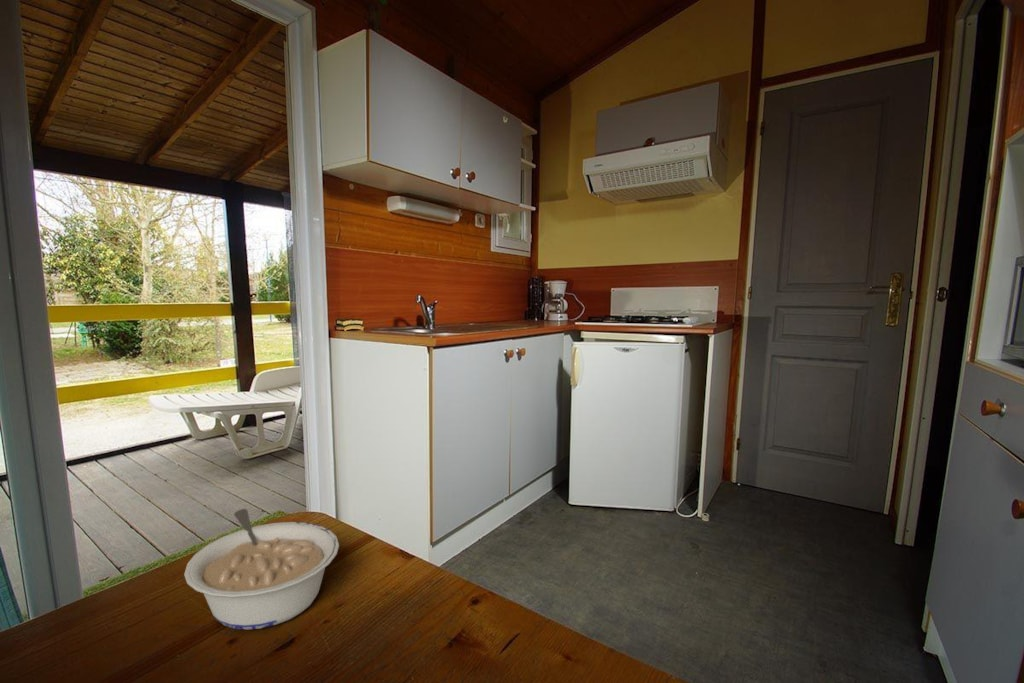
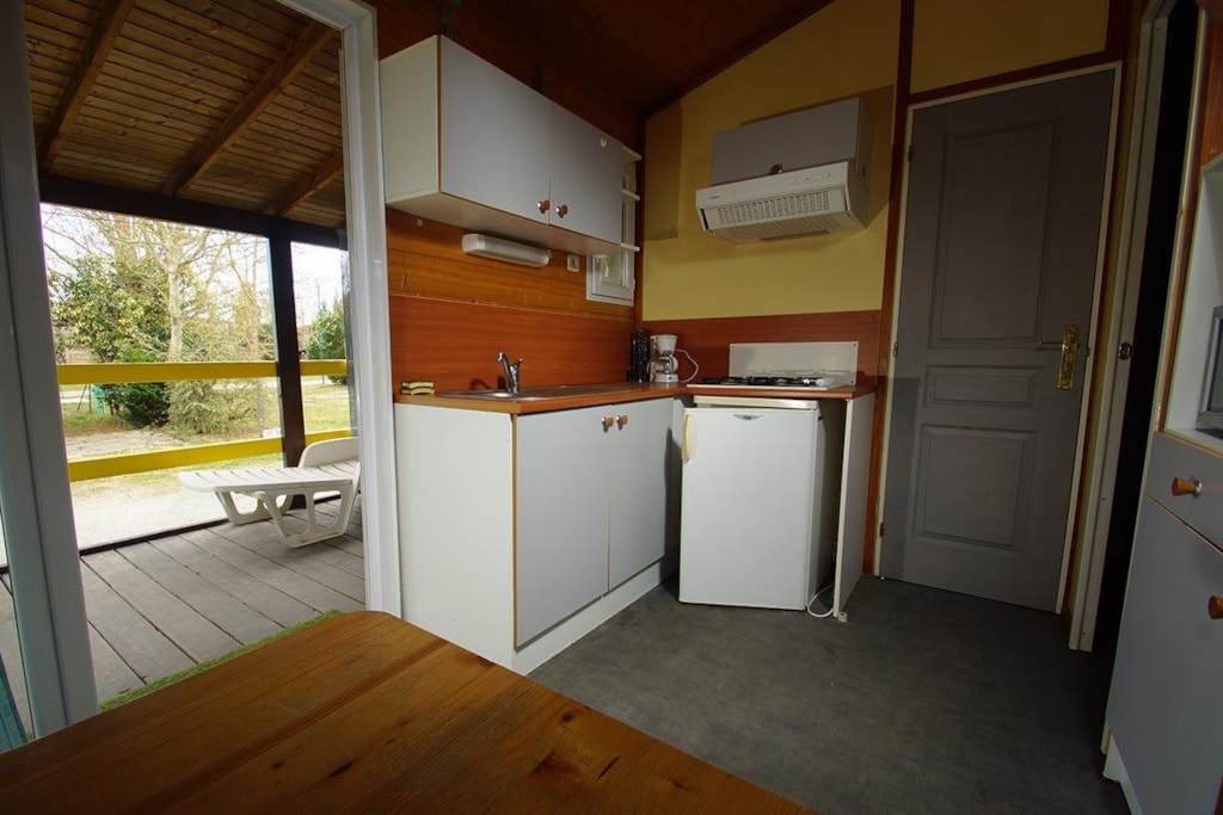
- legume [183,508,340,631]
